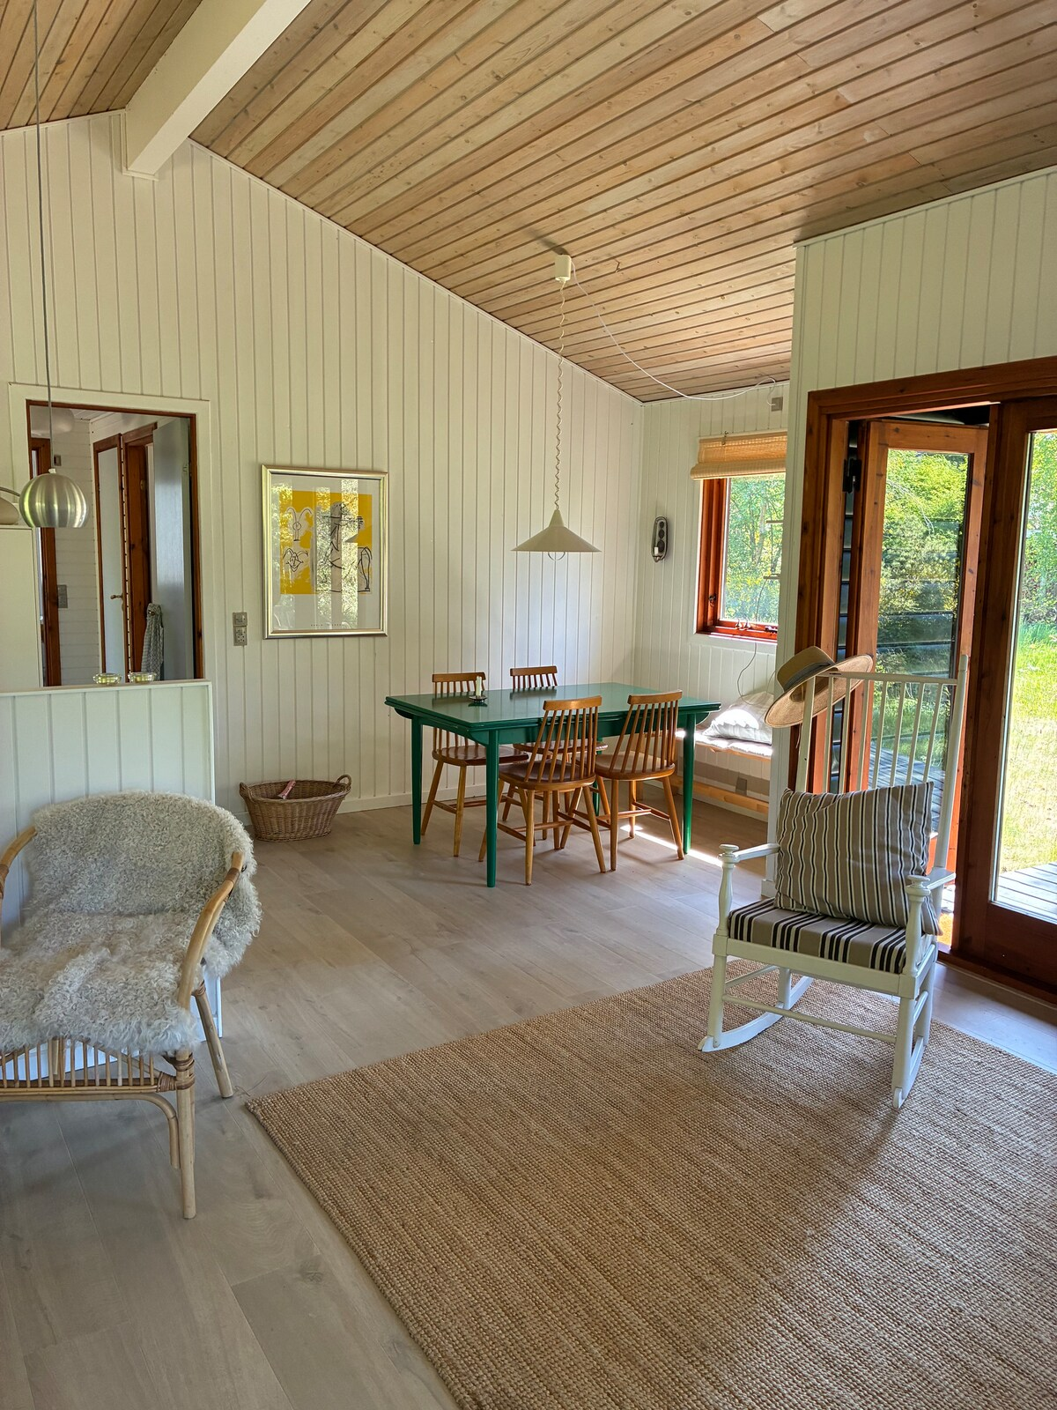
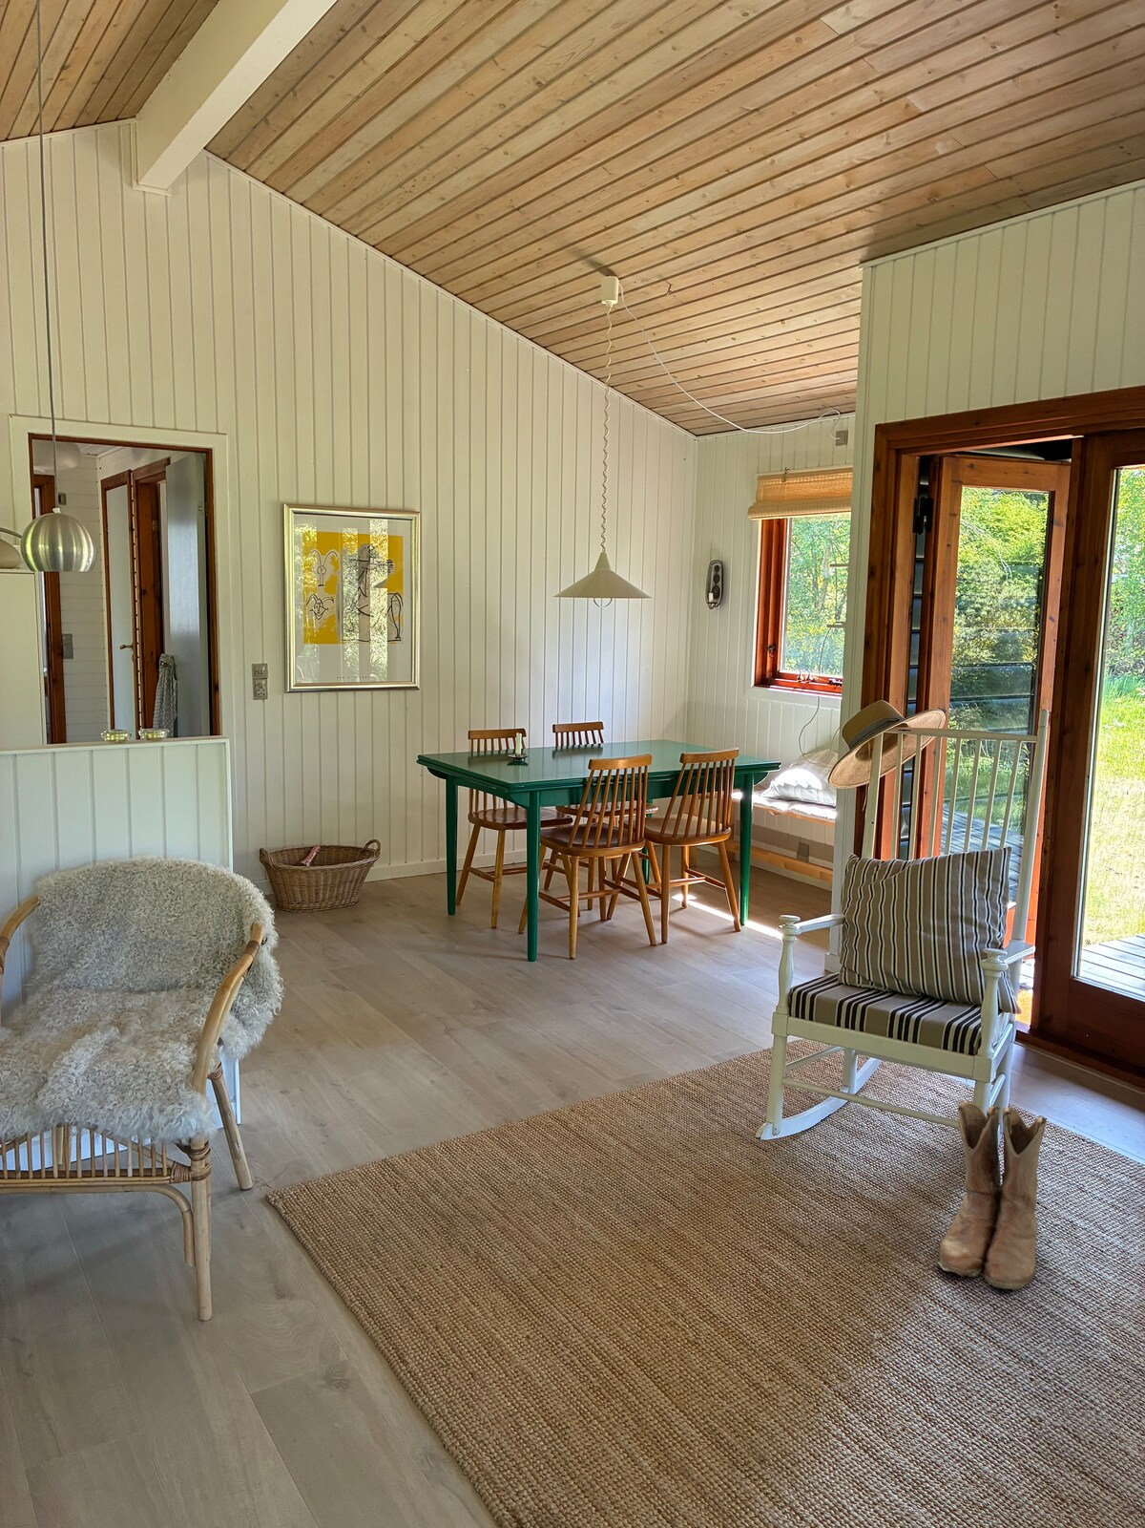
+ boots [935,1100,1049,1291]
